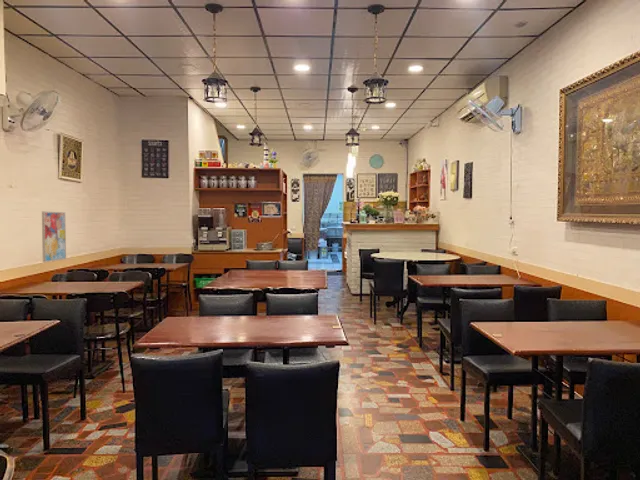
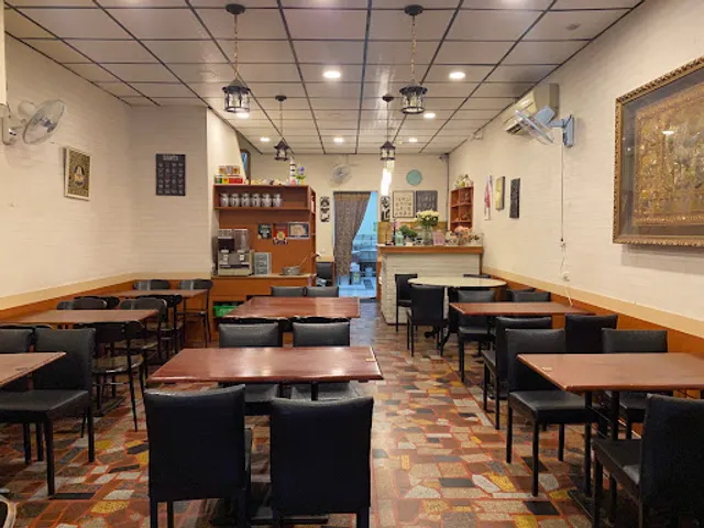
- wall art [41,210,67,263]
